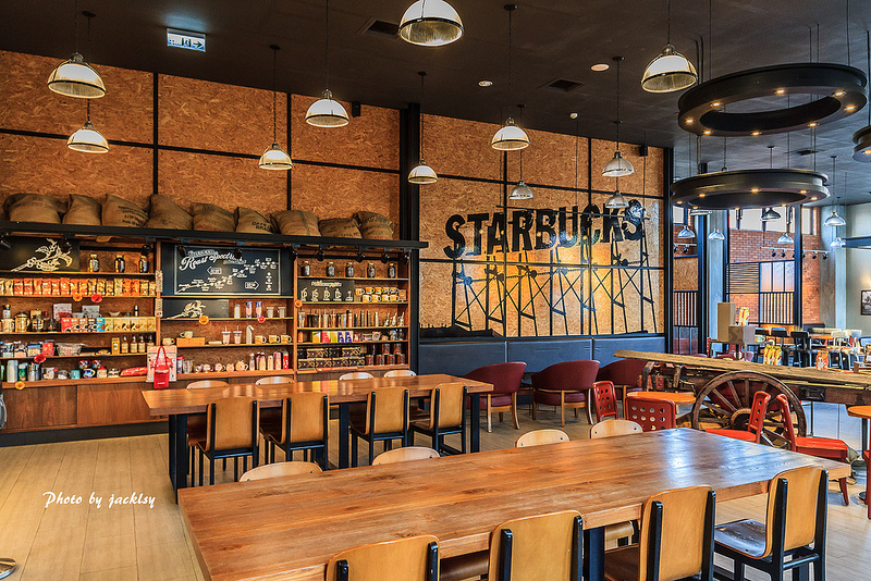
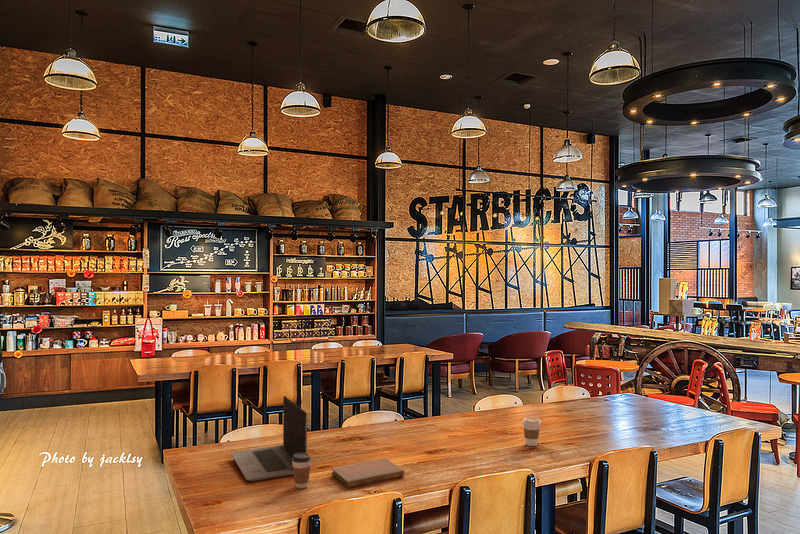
+ laptop computer [230,395,308,482]
+ notebook [330,457,405,489]
+ coffee cup [292,453,312,489]
+ coffee cup [521,417,542,447]
